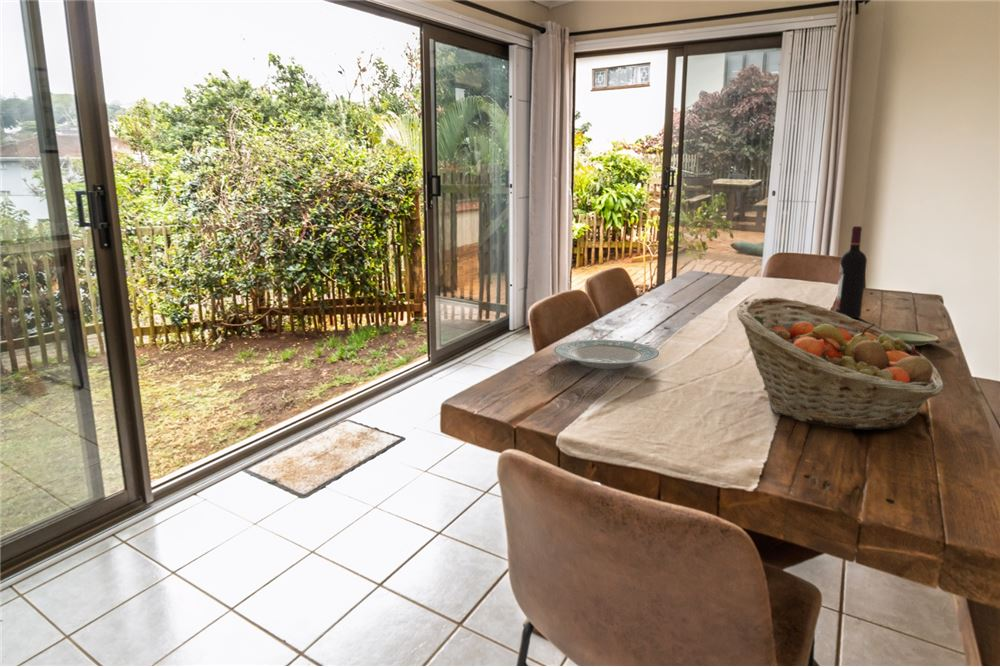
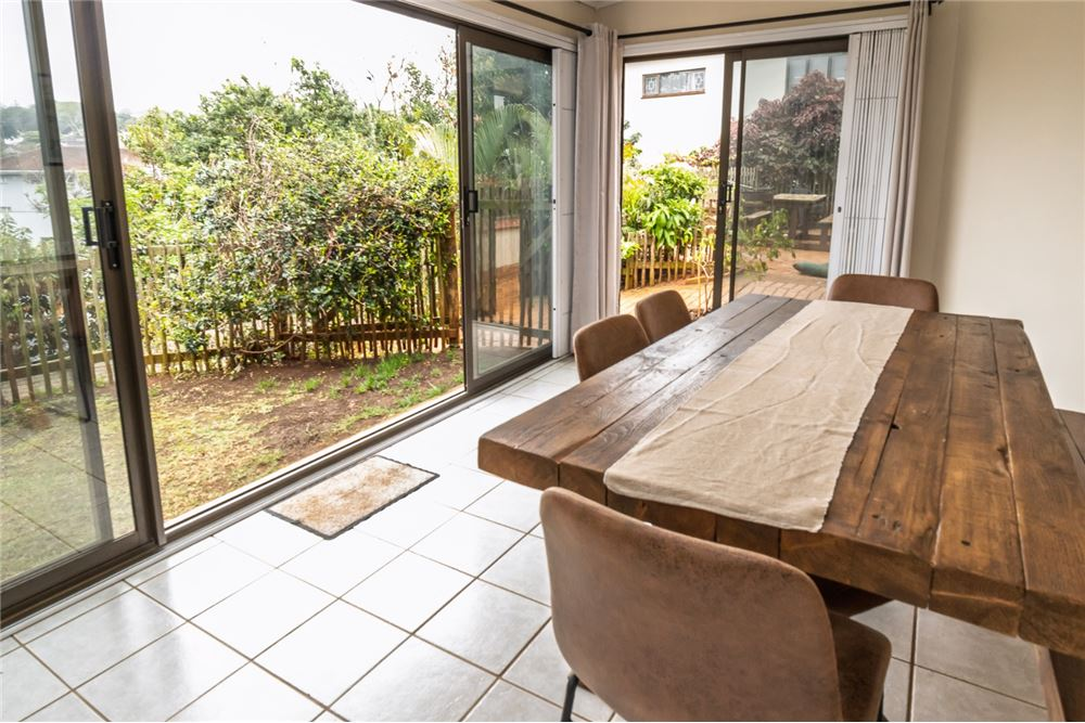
- wine bottle [834,225,868,319]
- plate [881,329,939,347]
- fruit basket [736,296,945,431]
- plate [553,339,660,370]
